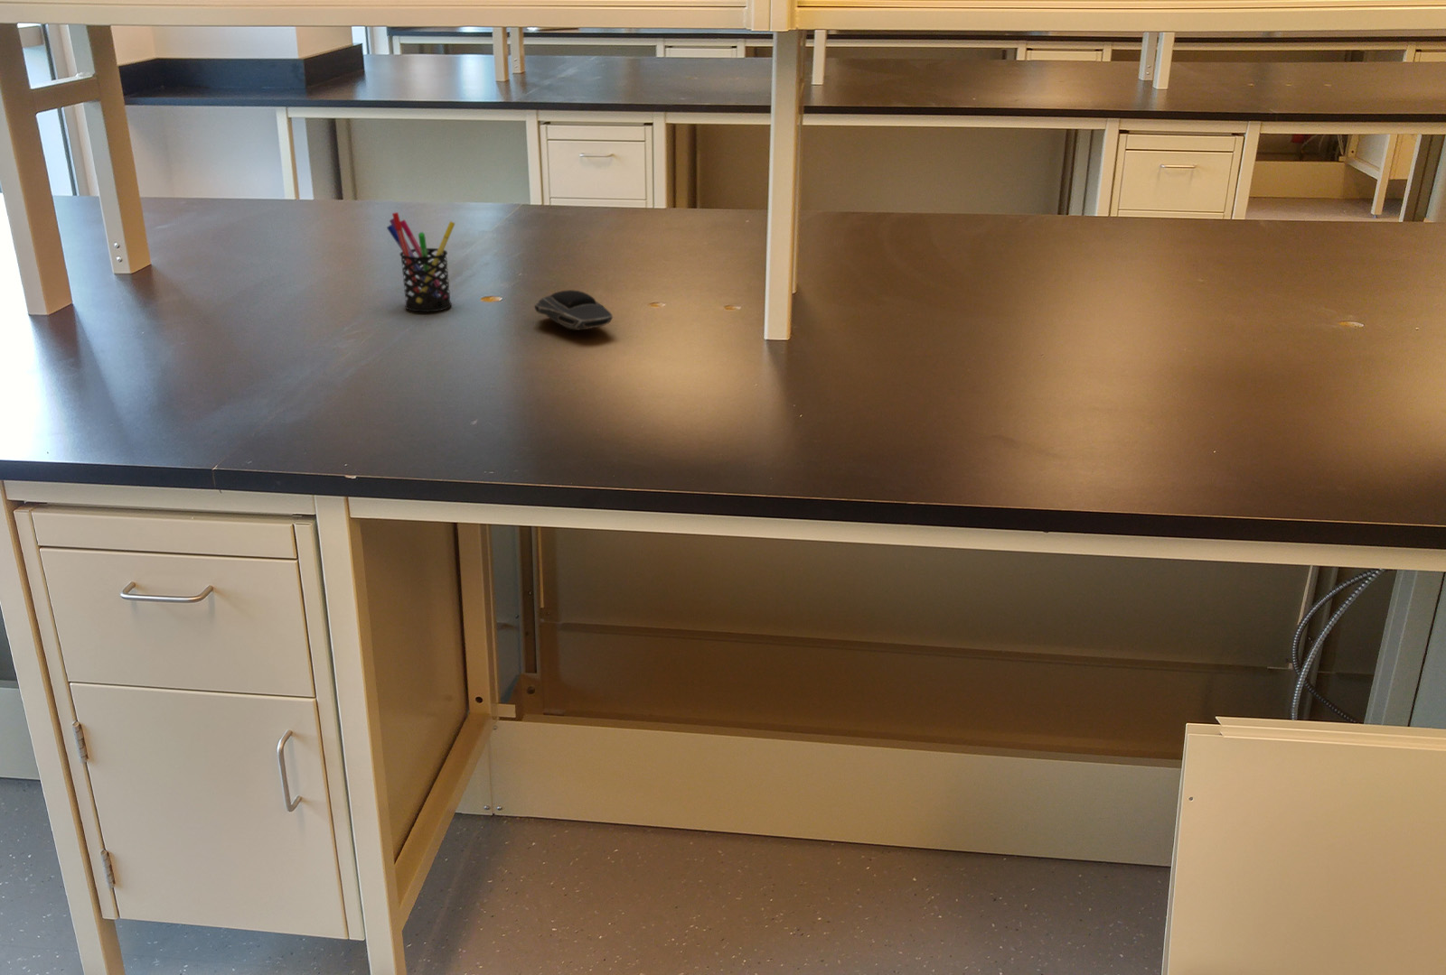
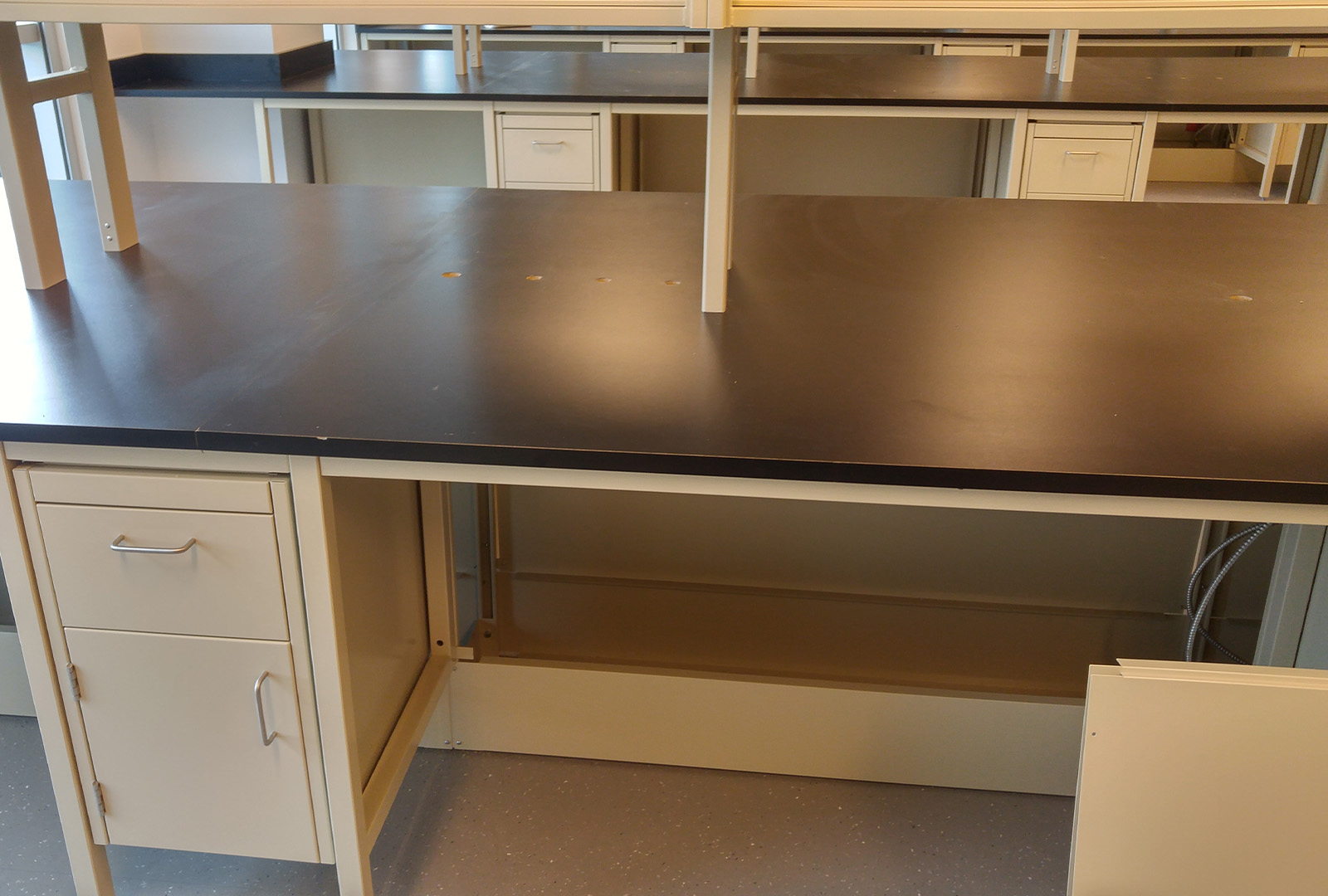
- pen holder [385,211,456,312]
- computer mouse [534,288,614,331]
